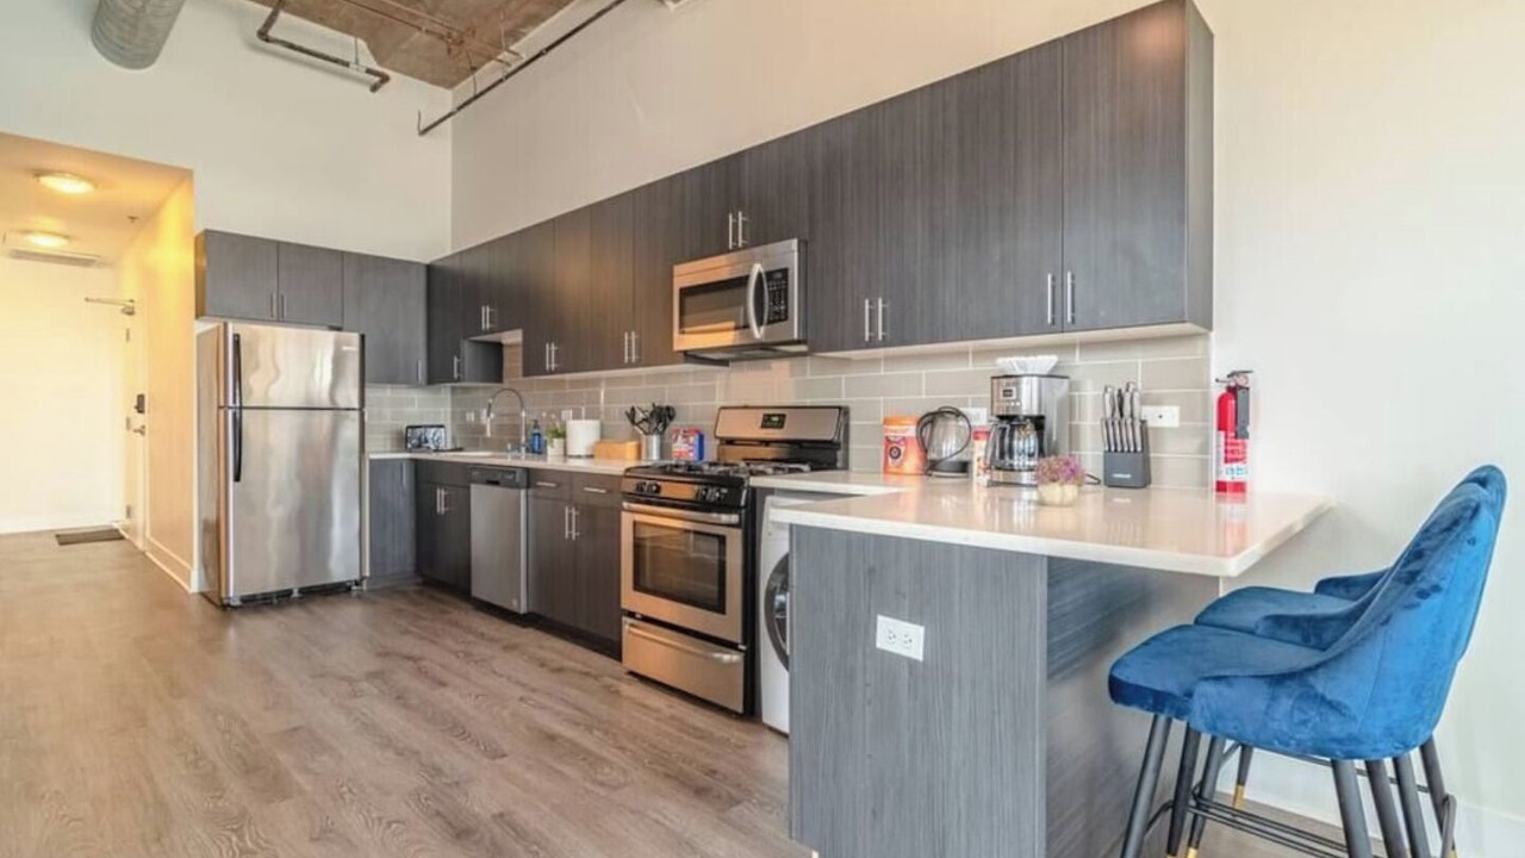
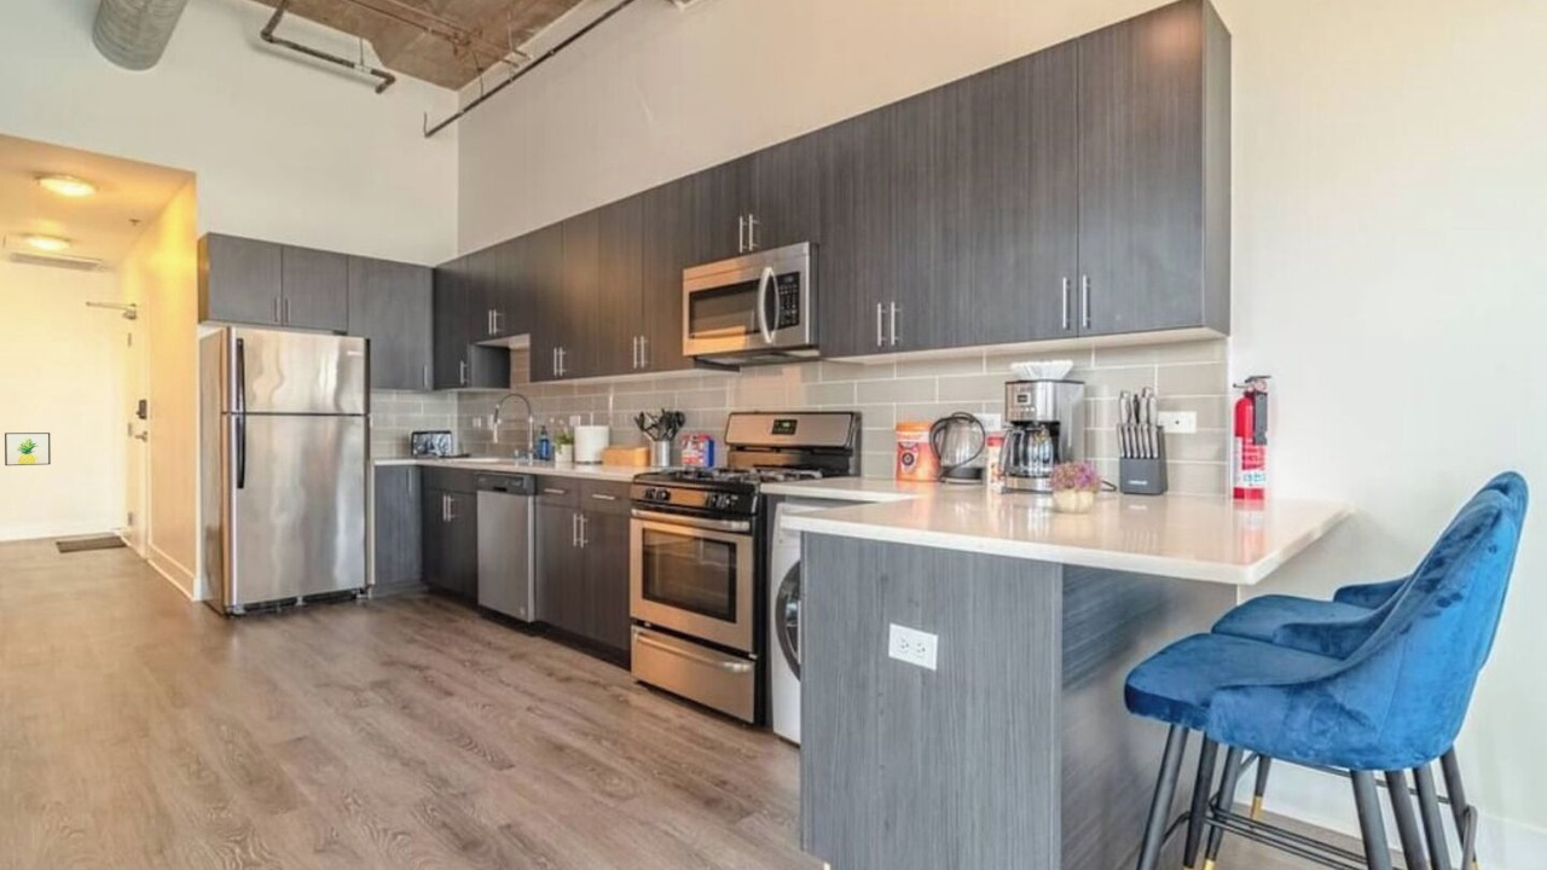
+ wall art [4,431,52,466]
